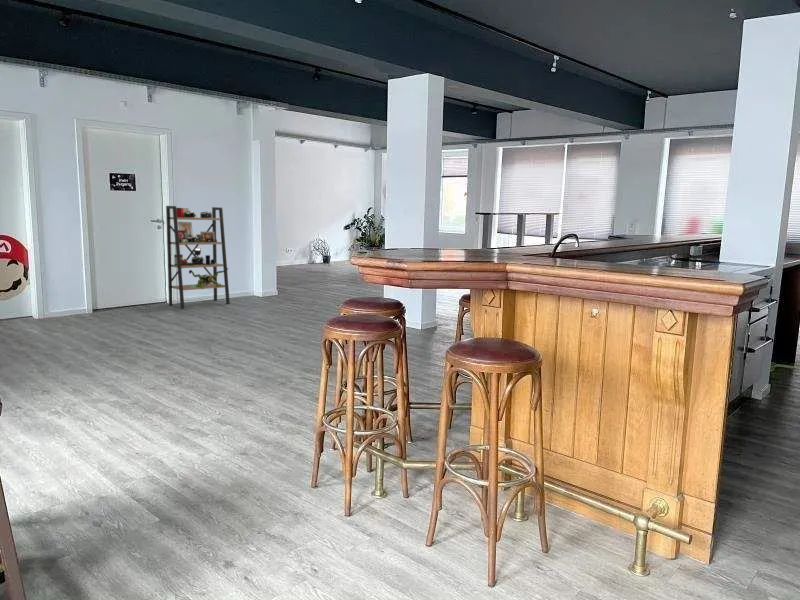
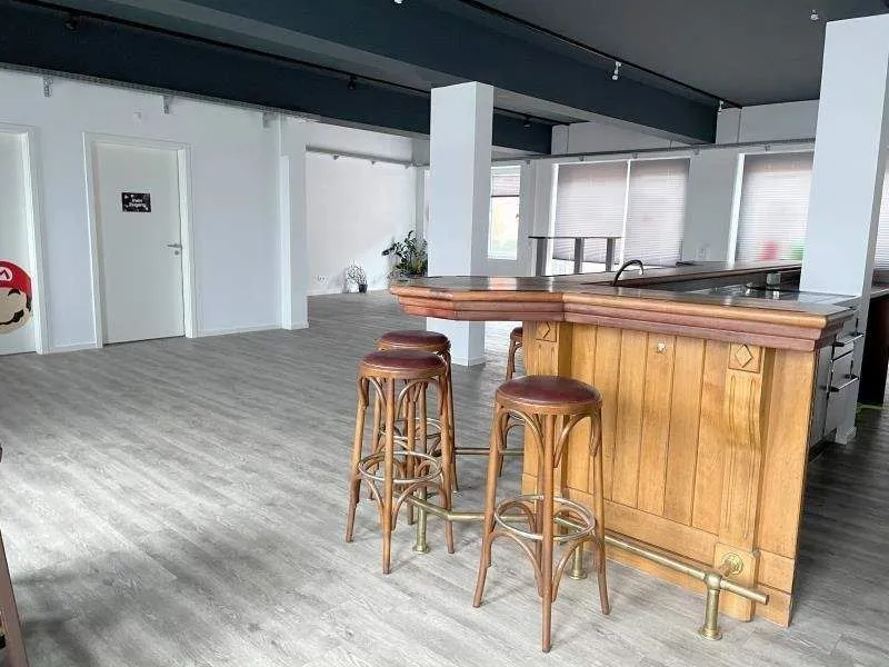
- shelving unit [165,205,231,309]
